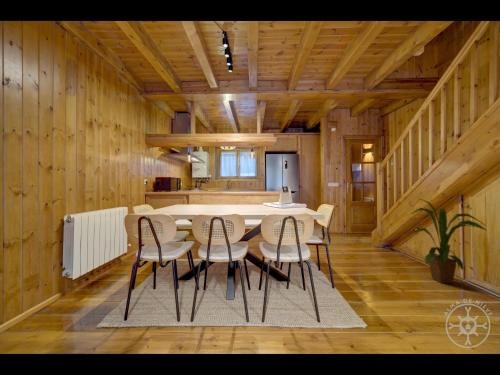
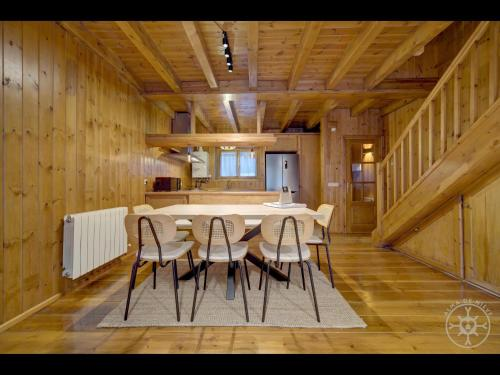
- house plant [404,198,488,284]
